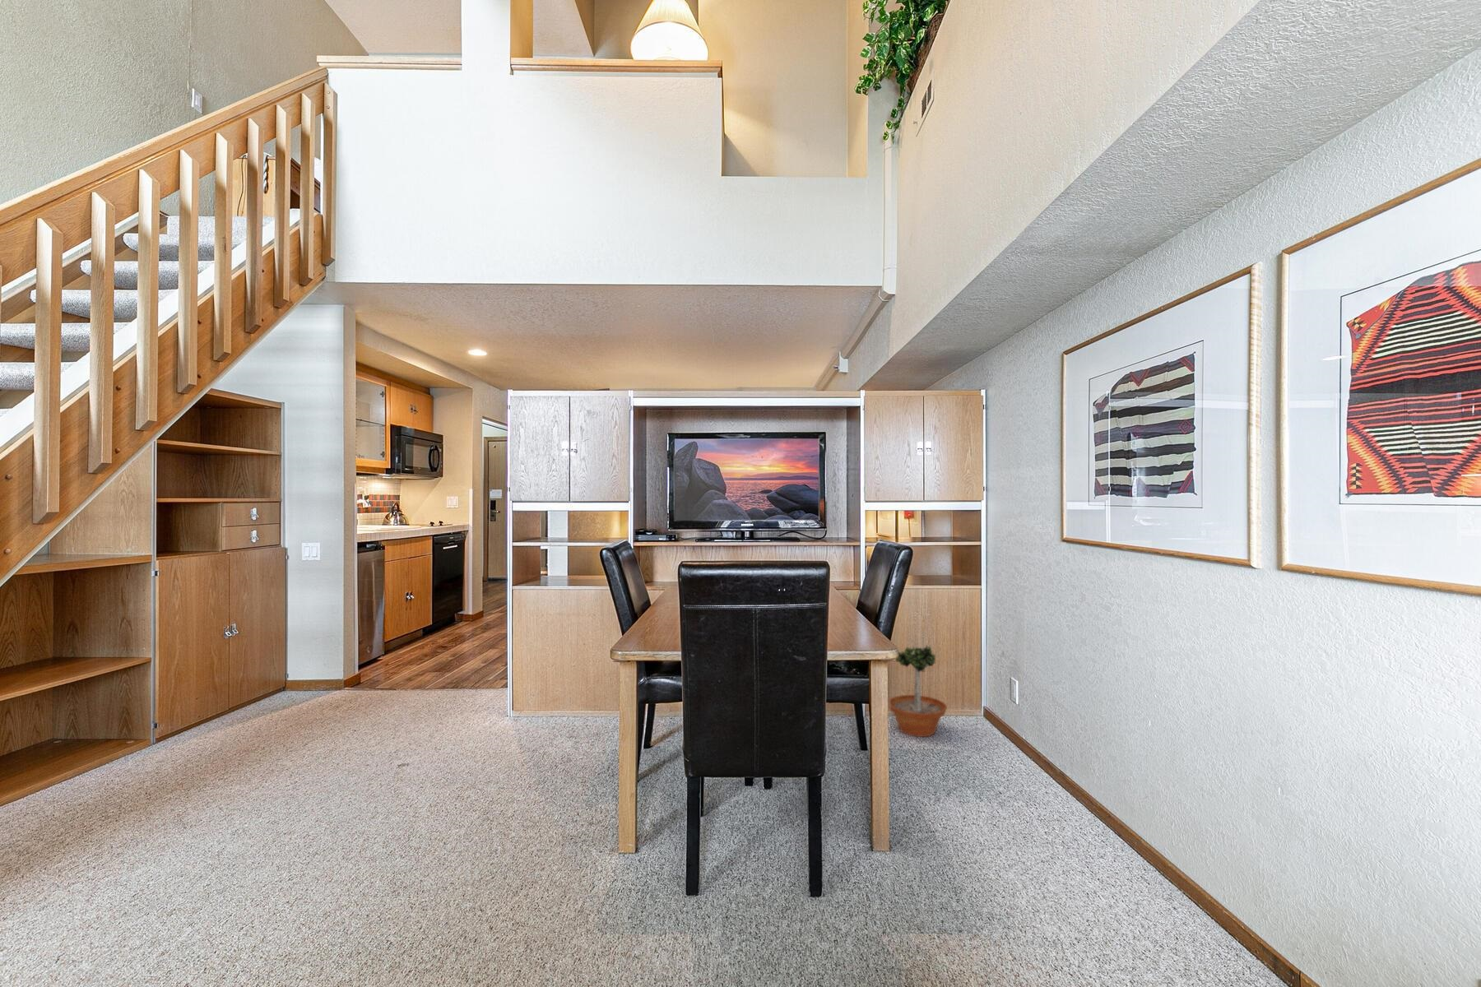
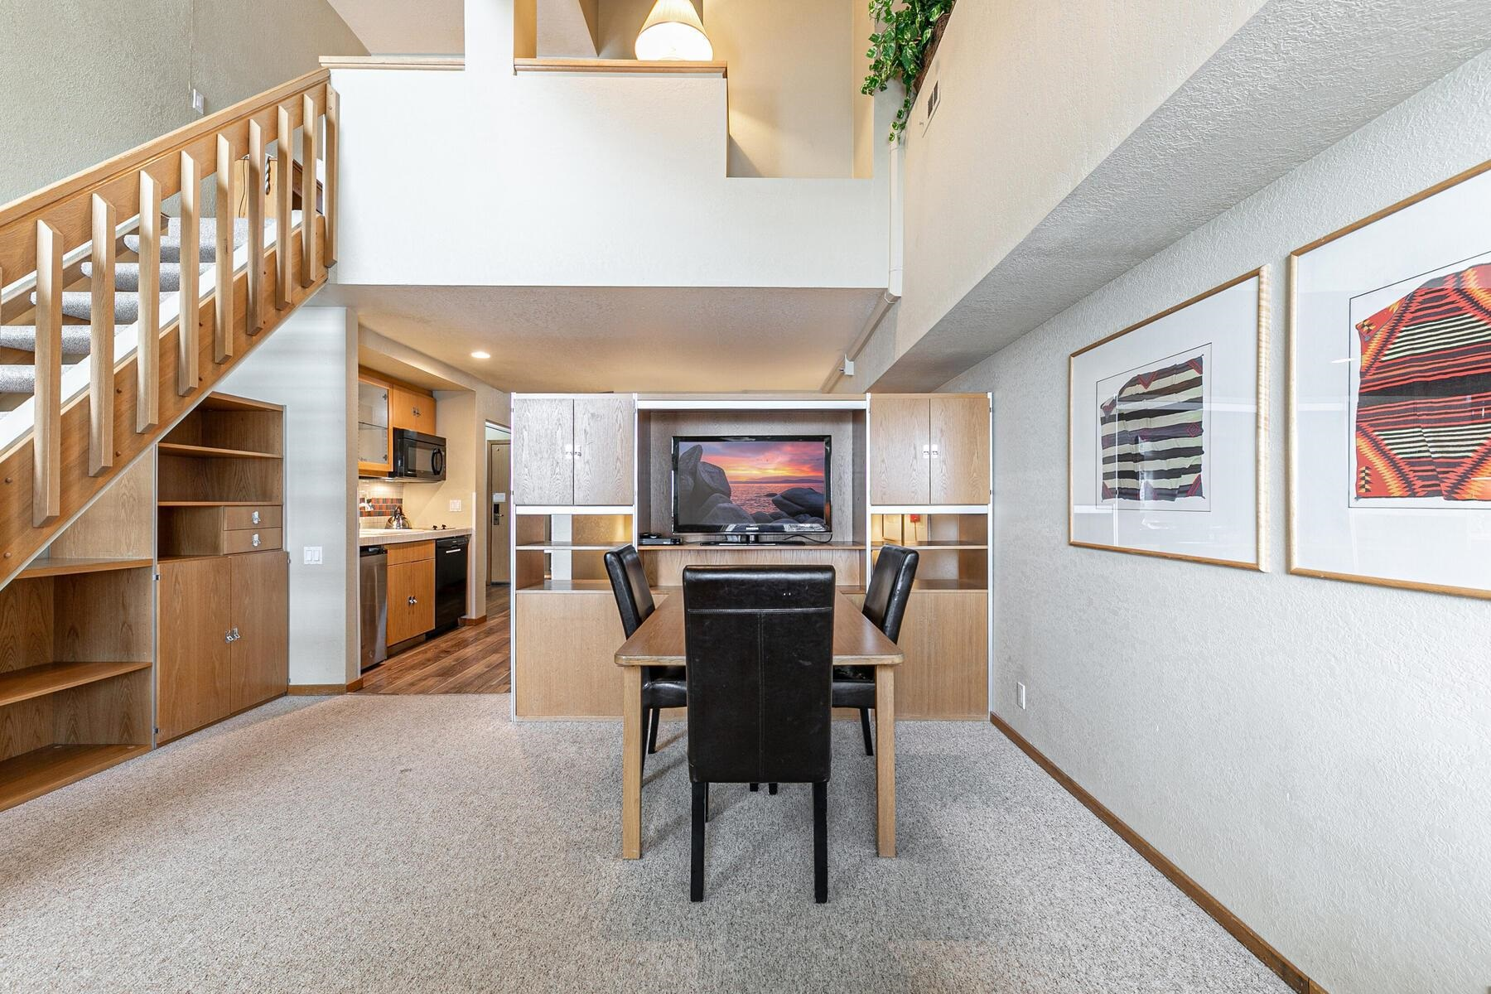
- potted tree [889,631,948,738]
